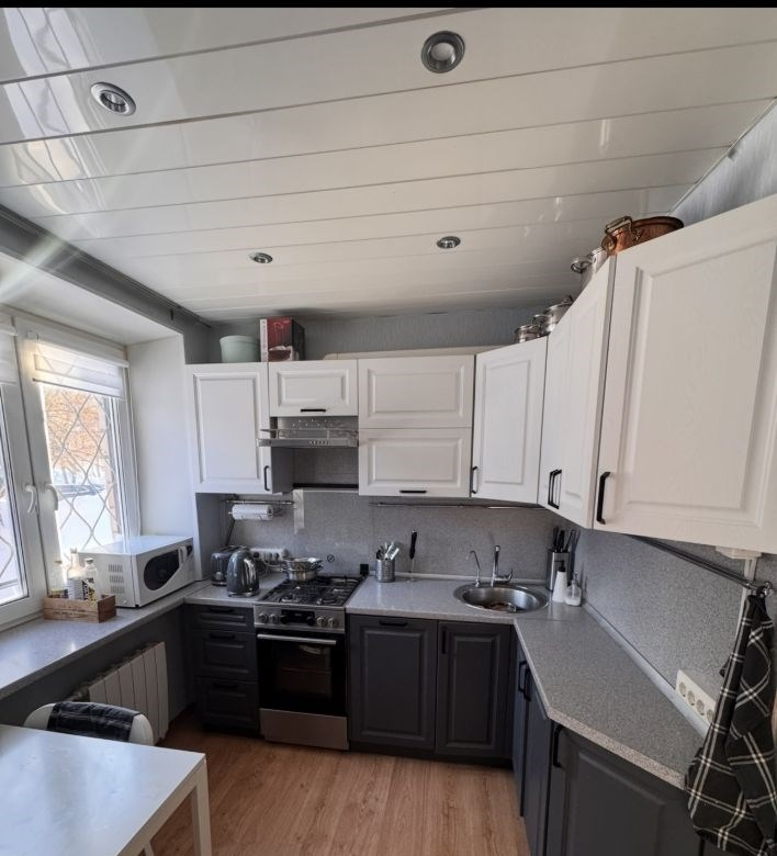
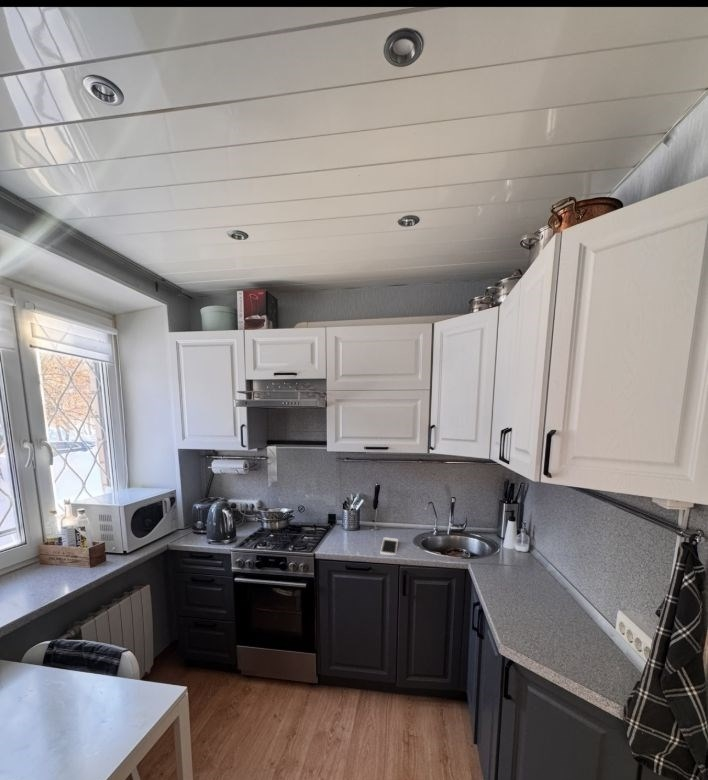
+ cell phone [379,536,399,556]
